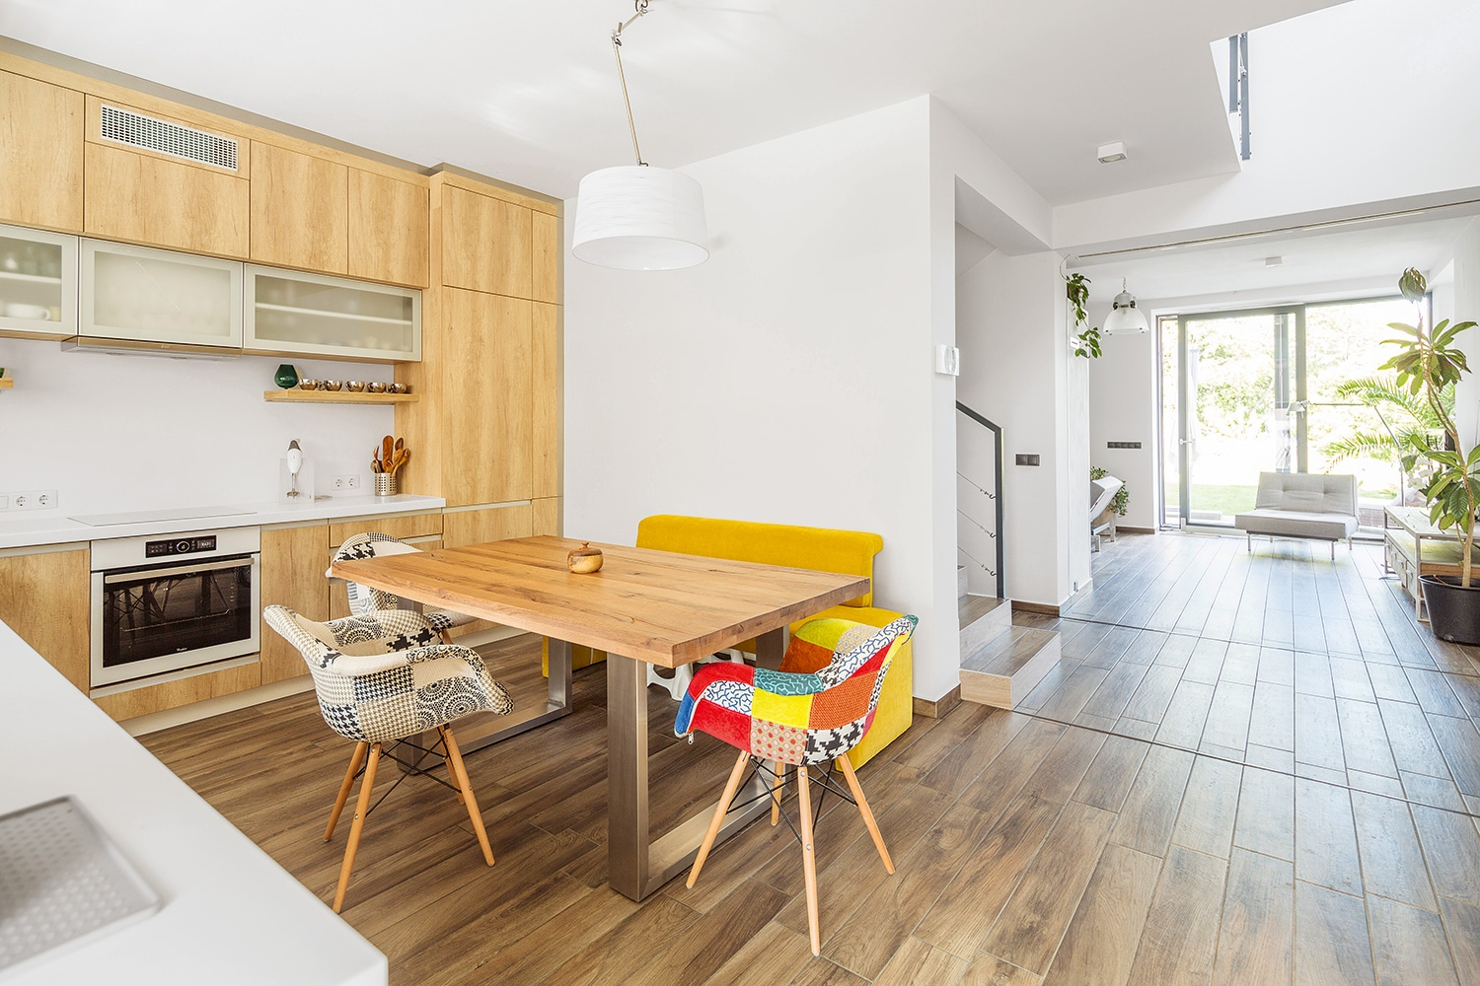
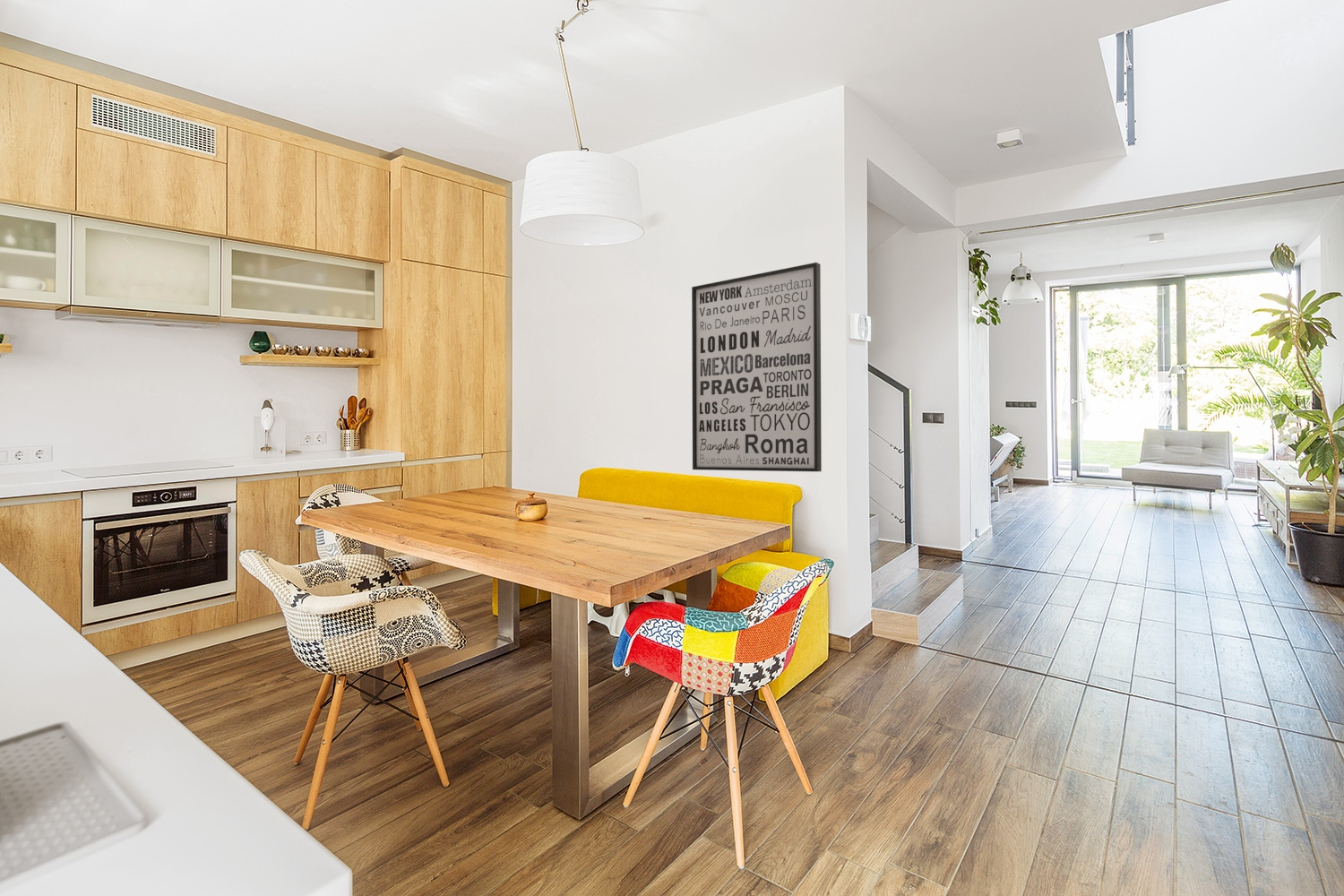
+ wall art [691,262,823,472]
